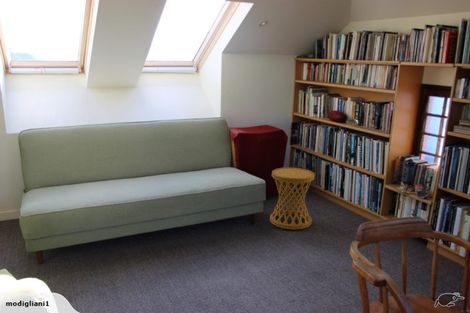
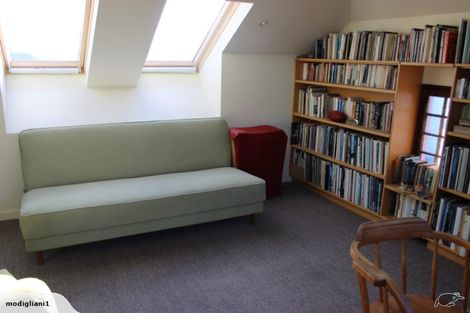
- side table [269,167,316,231]
